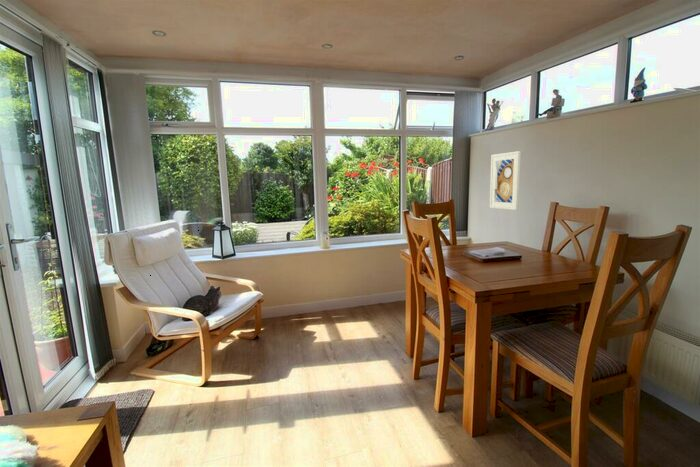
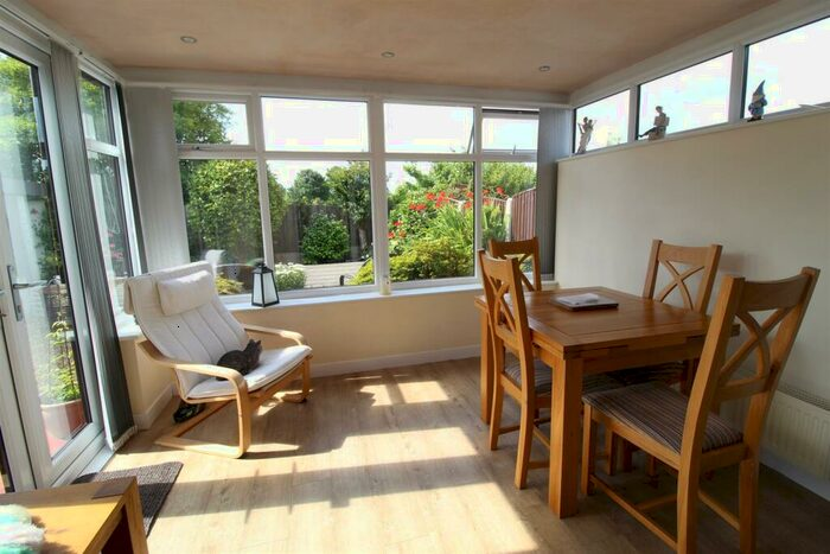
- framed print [489,150,522,211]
